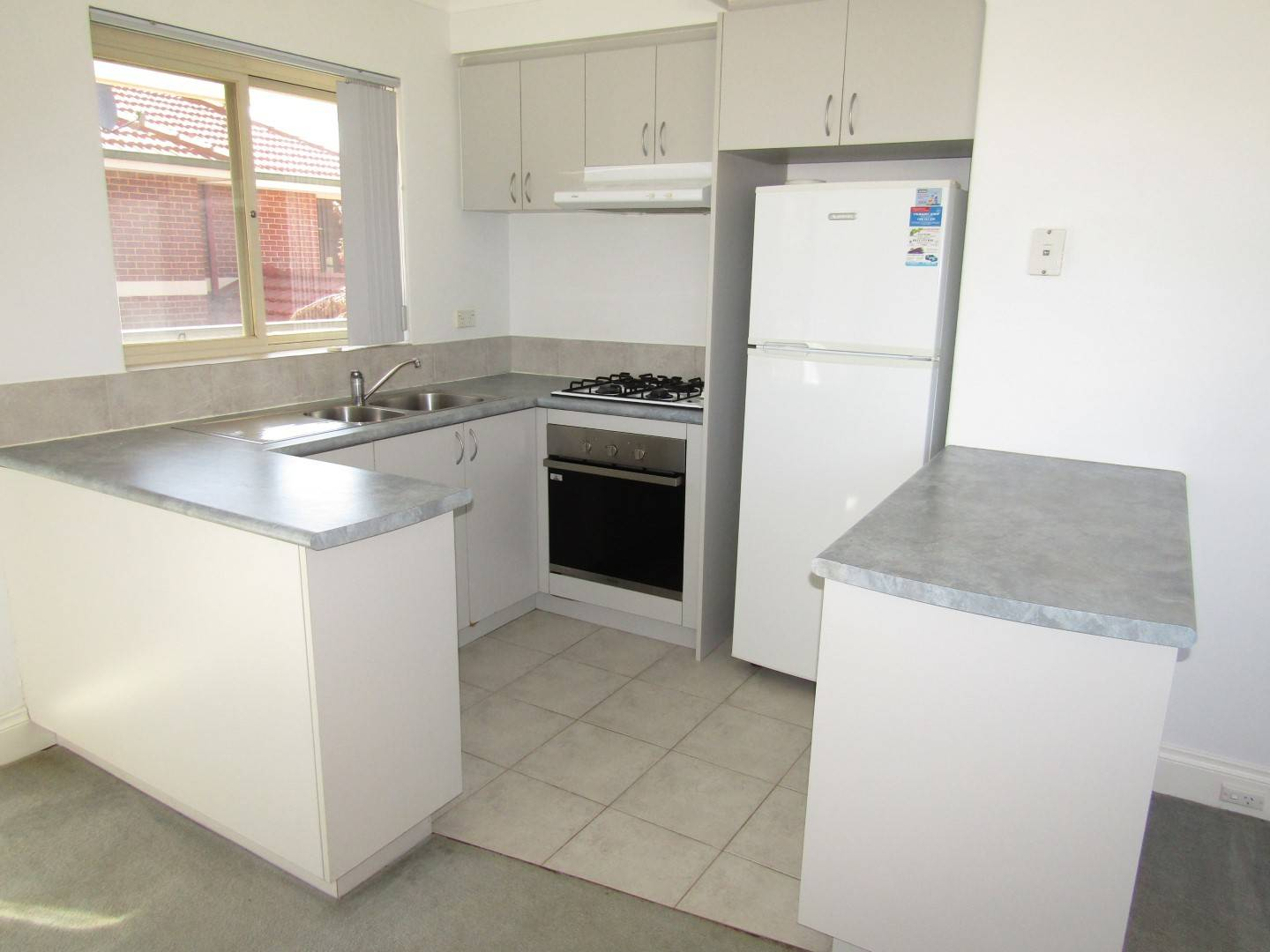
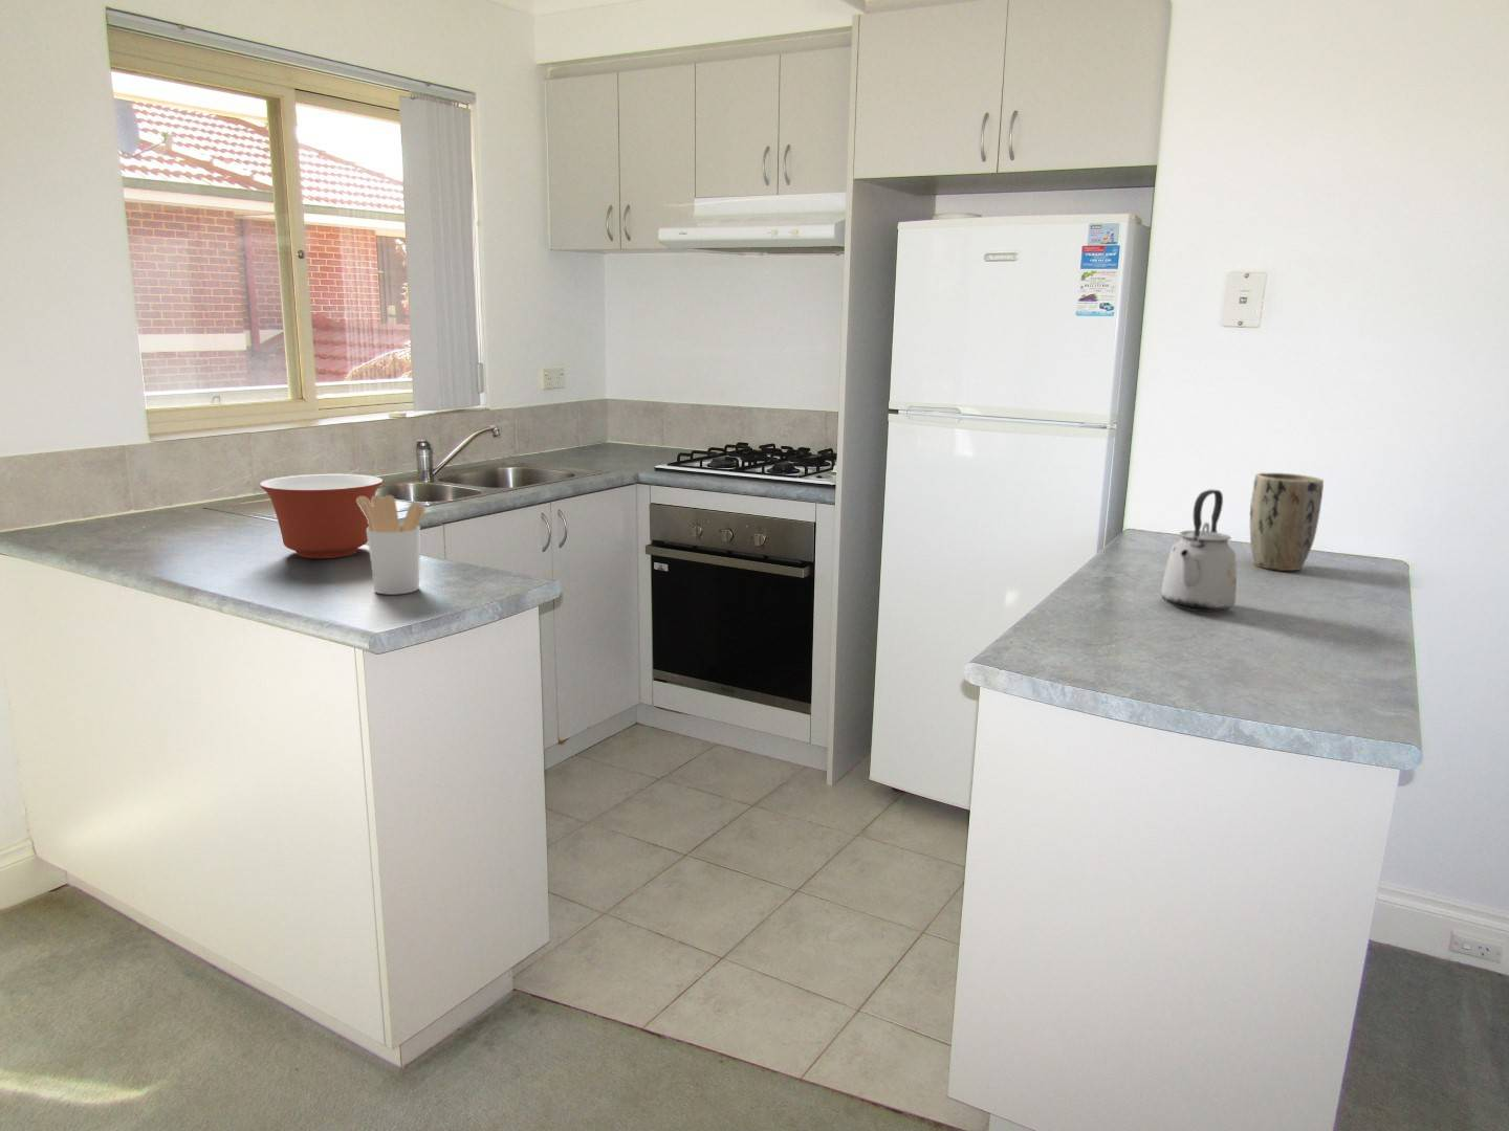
+ kettle [1160,488,1238,613]
+ mixing bowl [259,473,385,560]
+ plant pot [1249,473,1325,571]
+ utensil holder [356,494,427,596]
